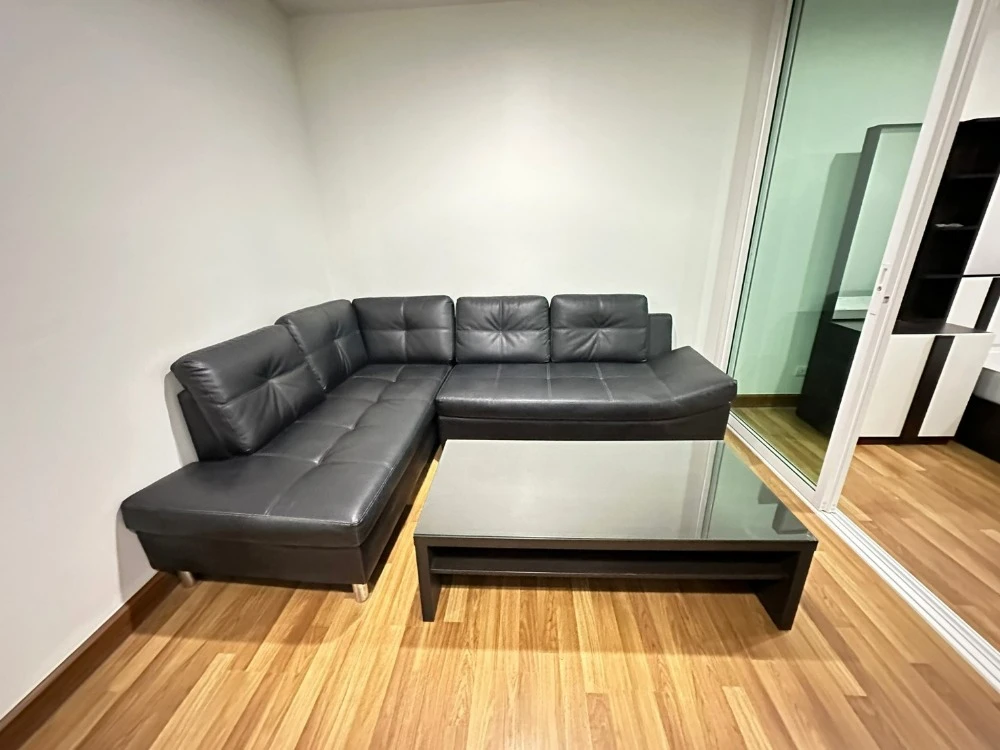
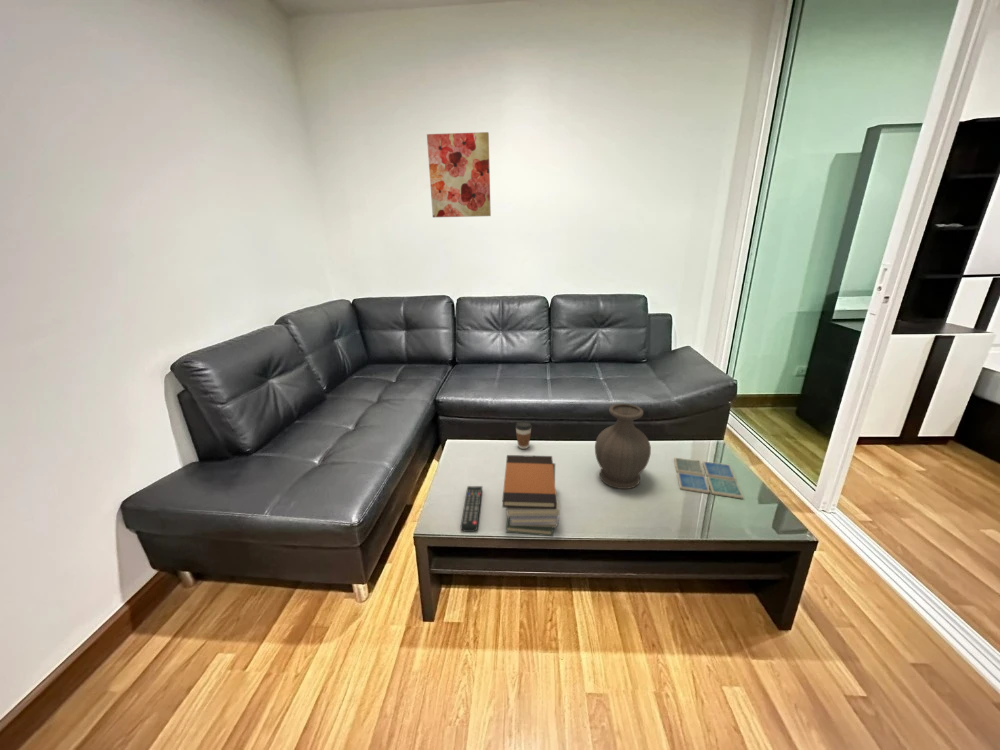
+ remote control [460,485,483,533]
+ wall art [426,131,492,218]
+ coffee cup [515,420,533,450]
+ book stack [501,454,561,537]
+ vase [594,403,652,490]
+ drink coaster [673,456,744,500]
